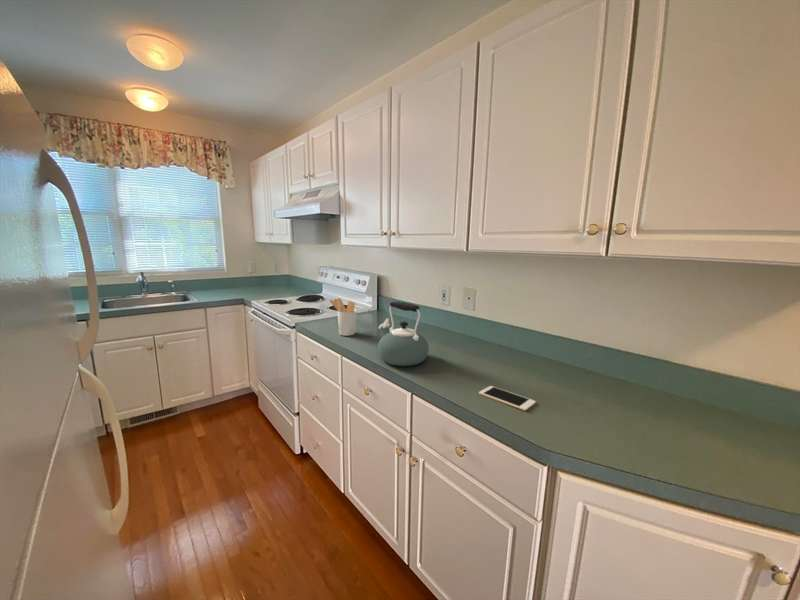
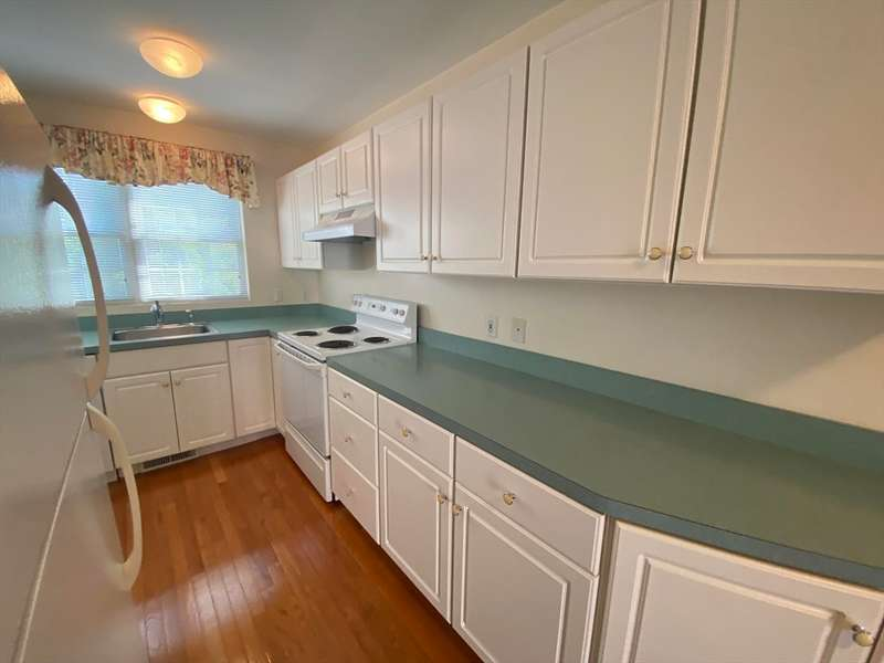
- cell phone [478,385,537,412]
- kettle [377,301,430,367]
- utensil holder [329,298,357,337]
